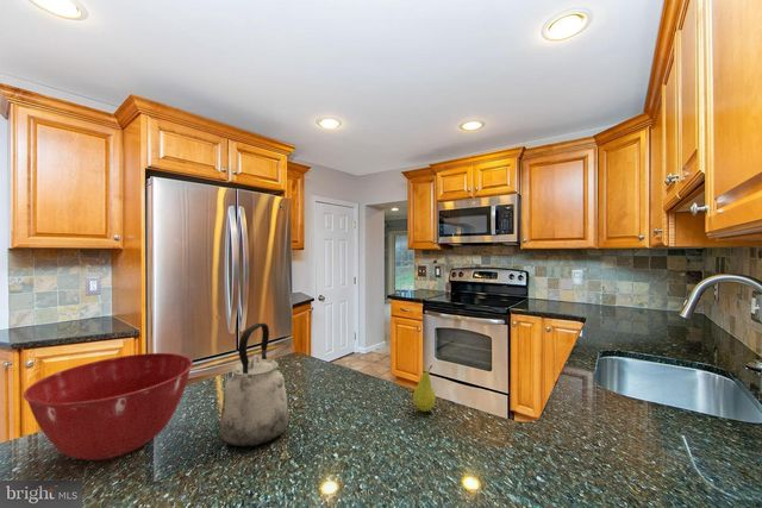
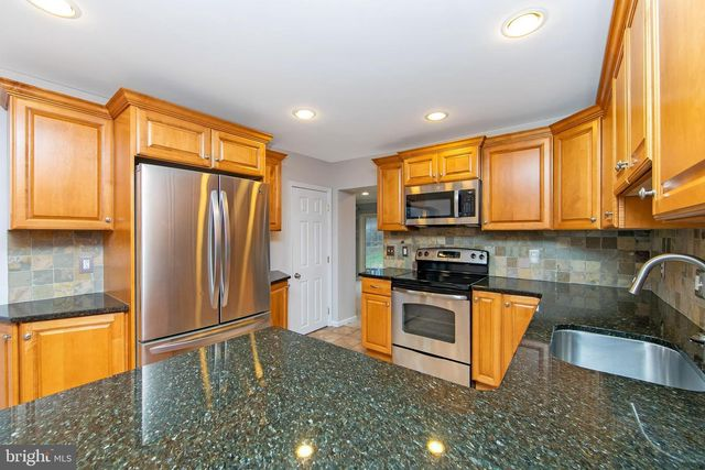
- mixing bowl [23,352,194,462]
- kettle [219,322,291,447]
- fruit [412,364,437,413]
